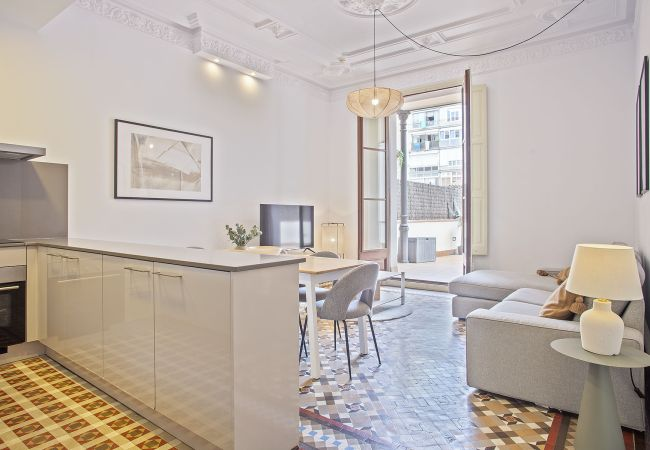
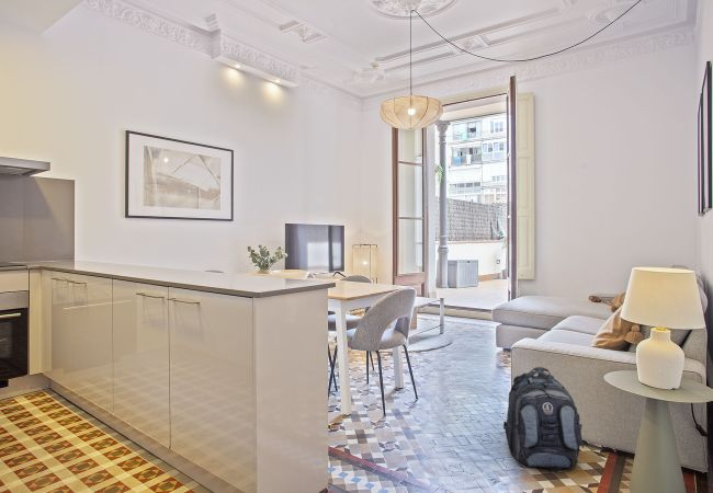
+ backpack [502,366,585,472]
